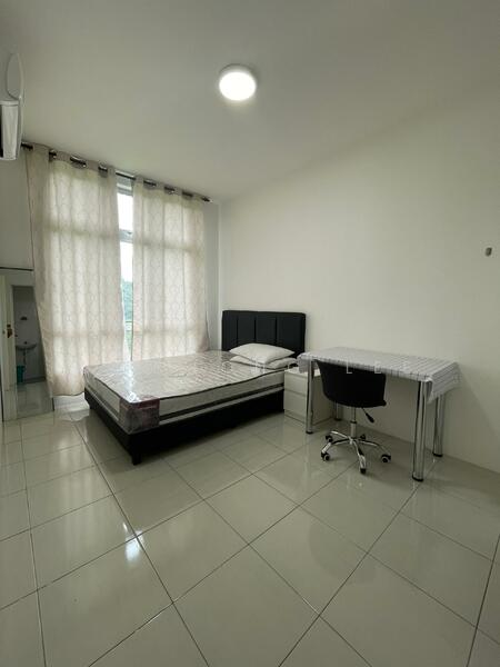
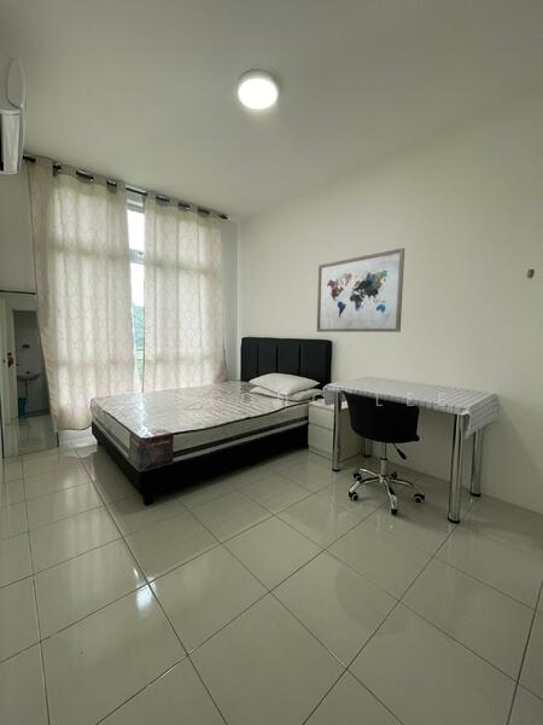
+ wall art [316,246,405,334]
